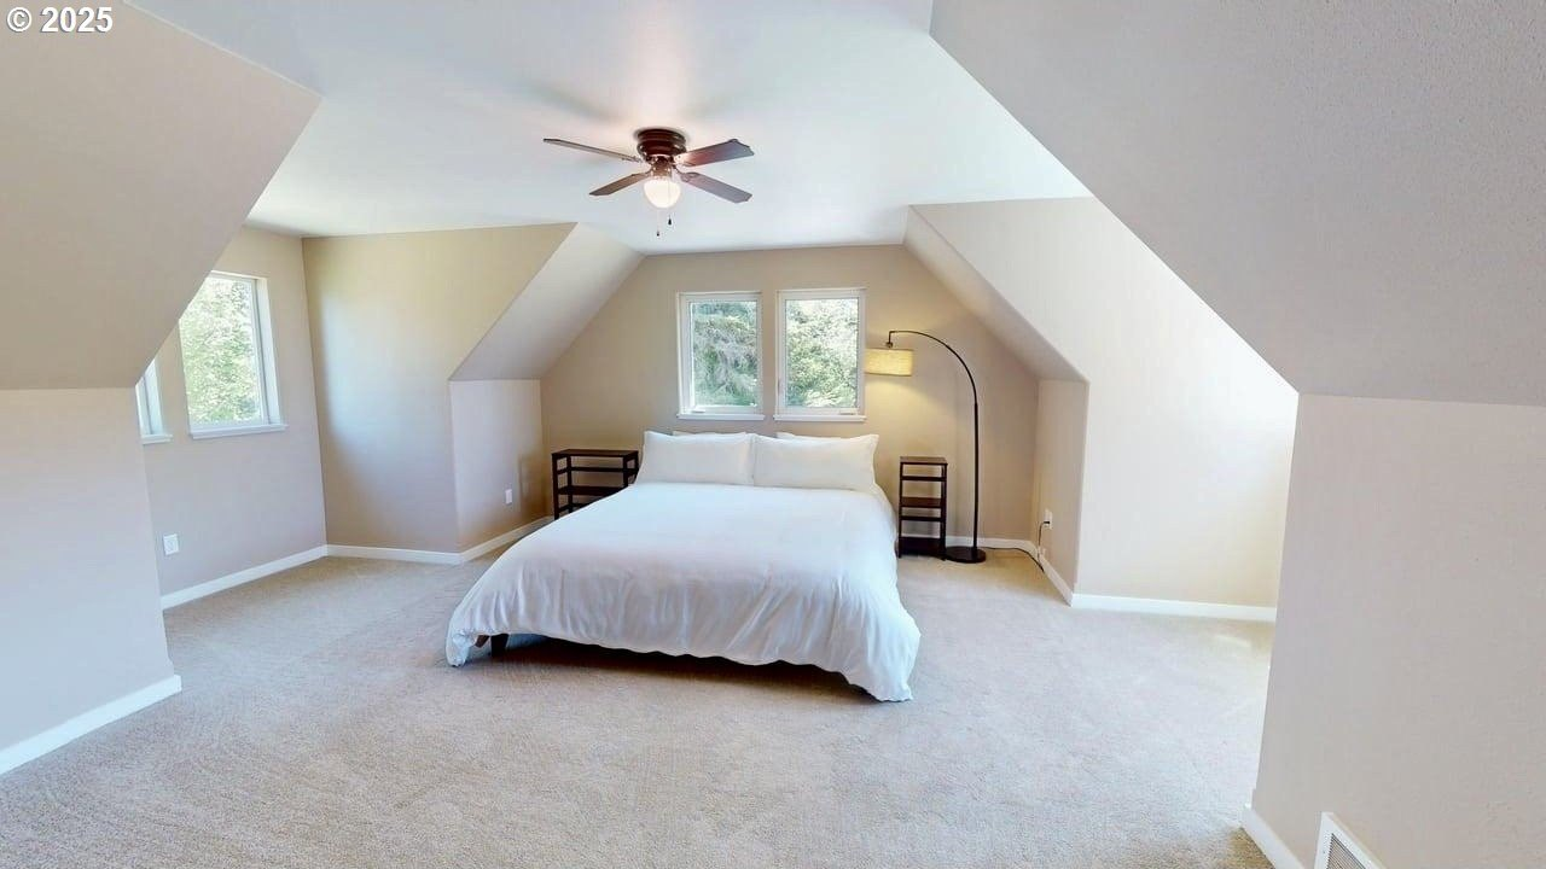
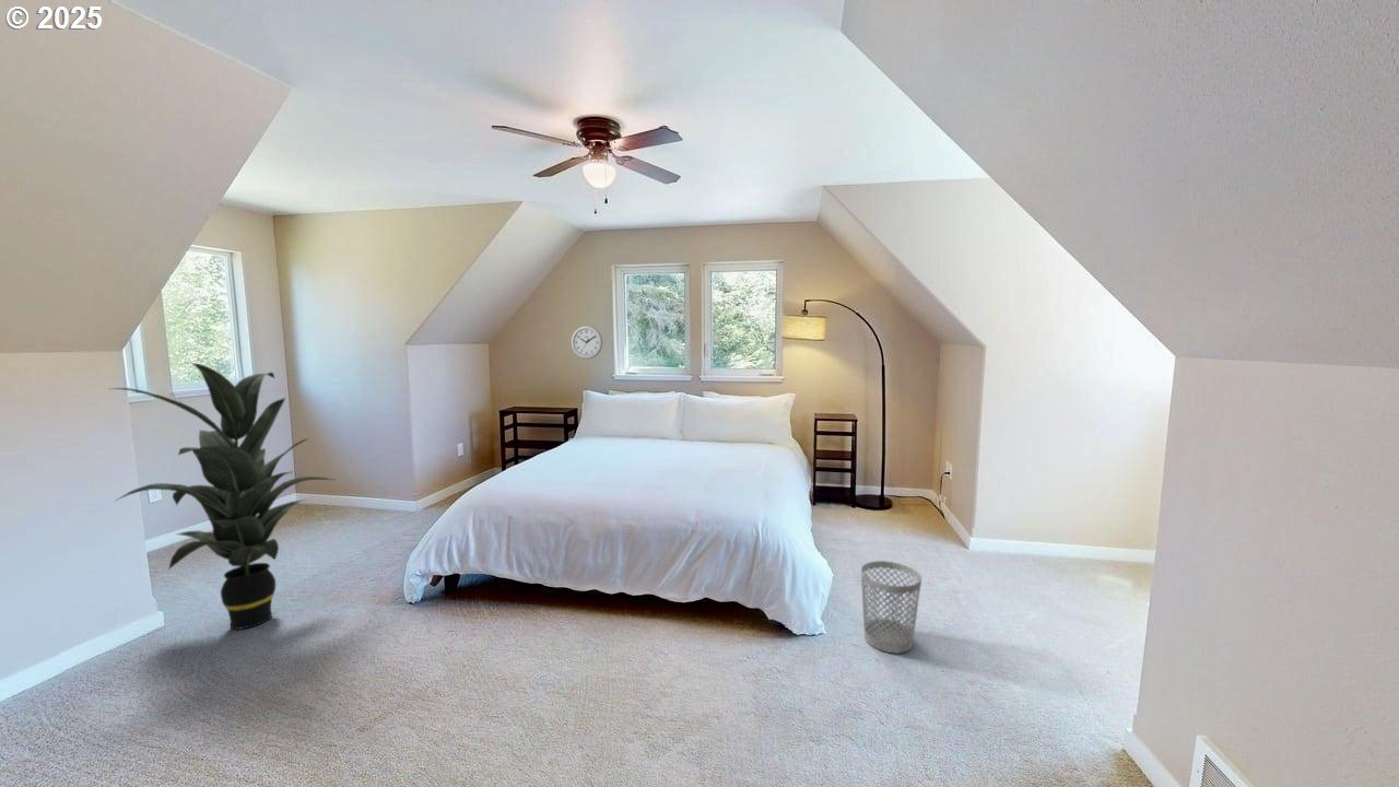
+ wastebasket [860,560,922,655]
+ indoor plant [109,361,336,631]
+ wall clock [571,325,603,360]
